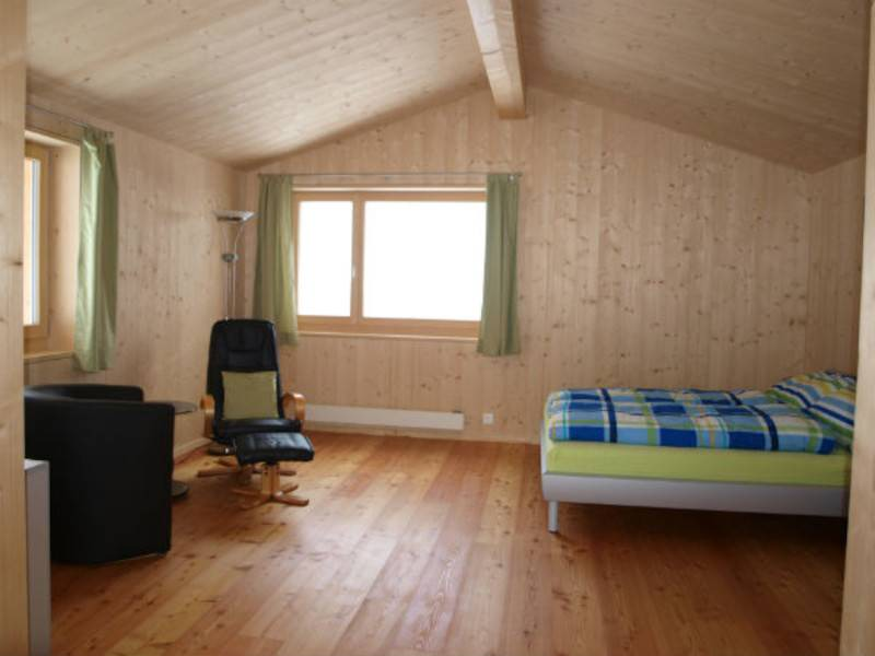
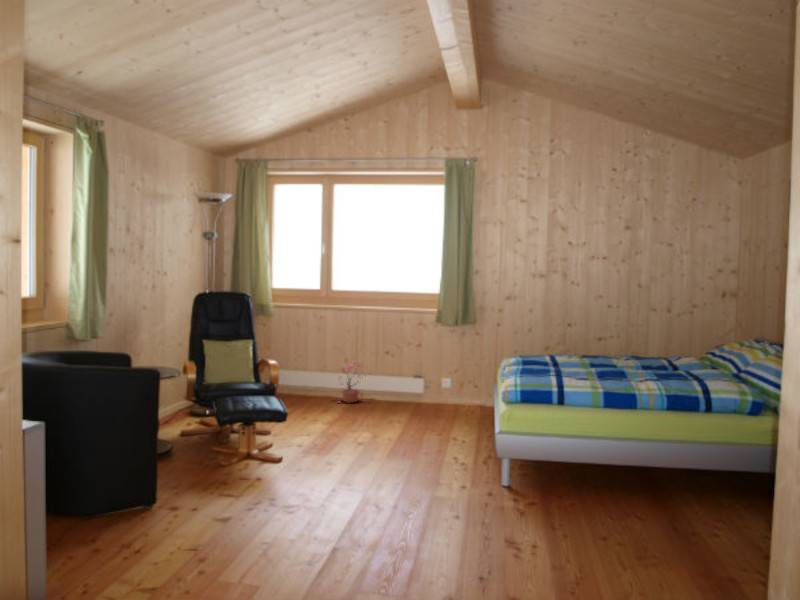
+ potted plant [336,360,368,404]
